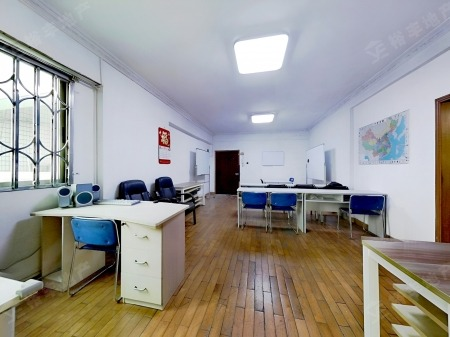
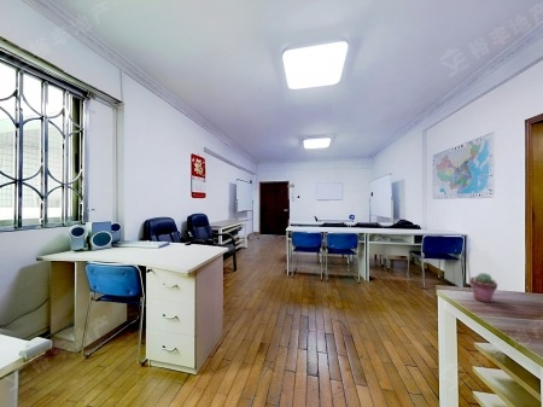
+ potted succulent [468,272,498,303]
